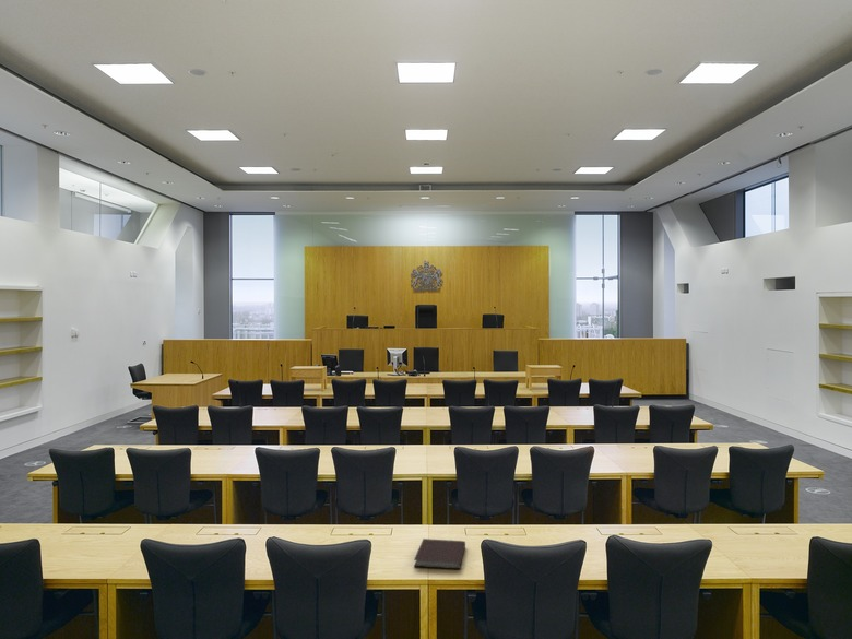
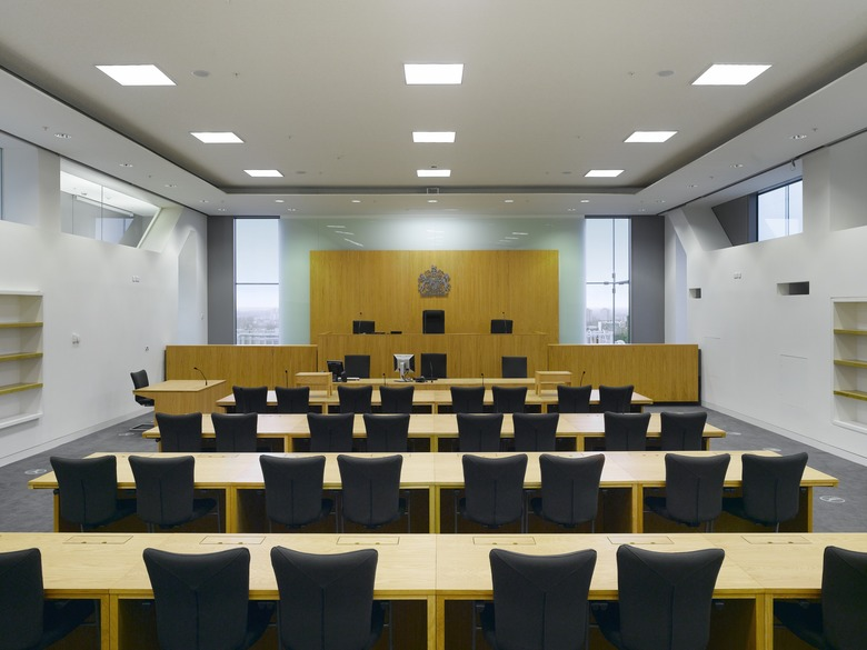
- notebook [413,537,466,570]
